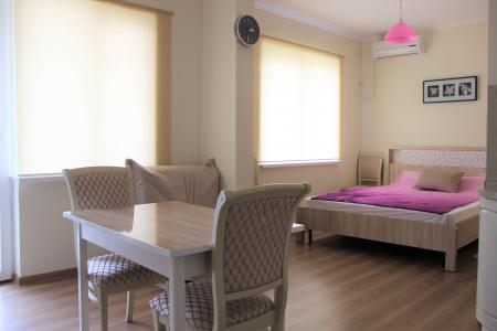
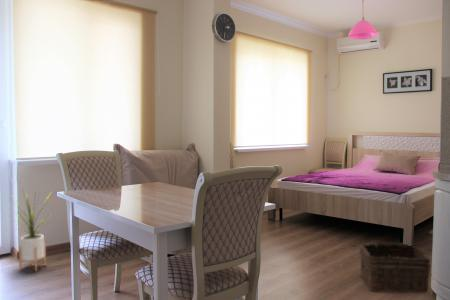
+ basket [358,241,431,293]
+ house plant [8,189,52,272]
